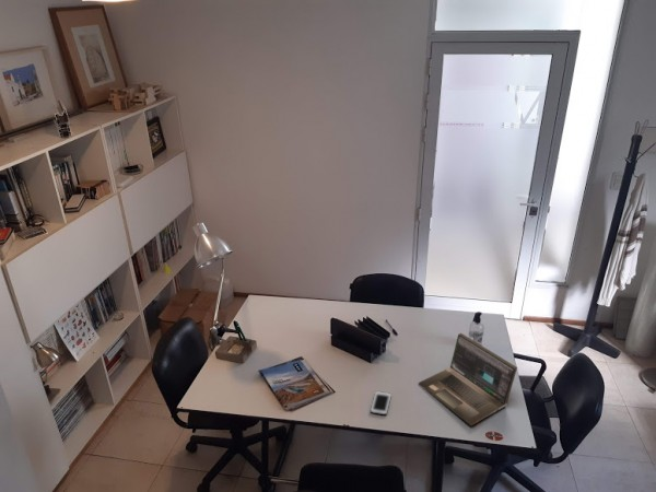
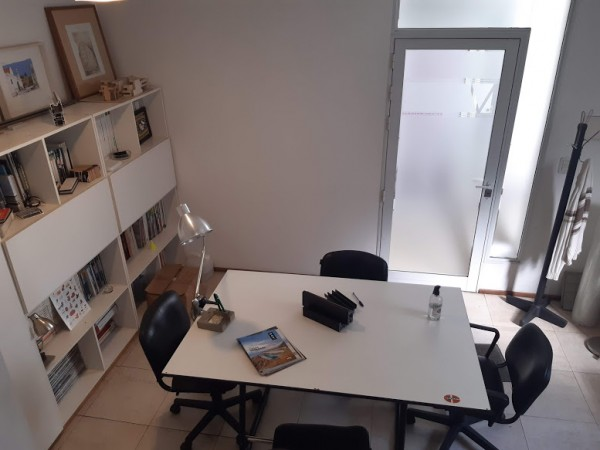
- laptop [418,332,518,426]
- cell phone [370,390,393,415]
